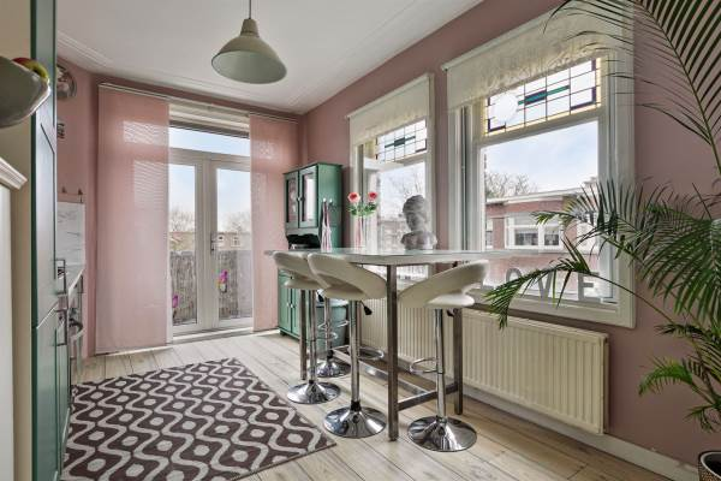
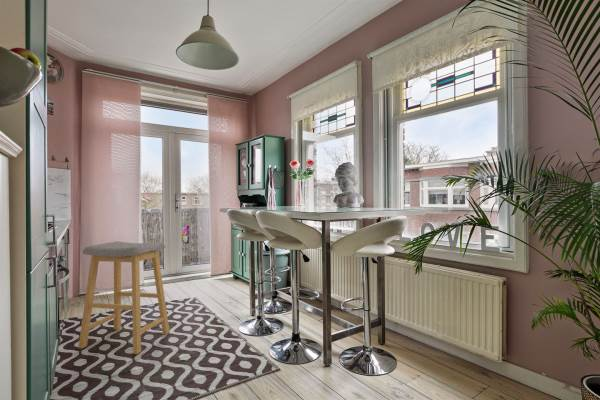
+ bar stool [77,240,171,355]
